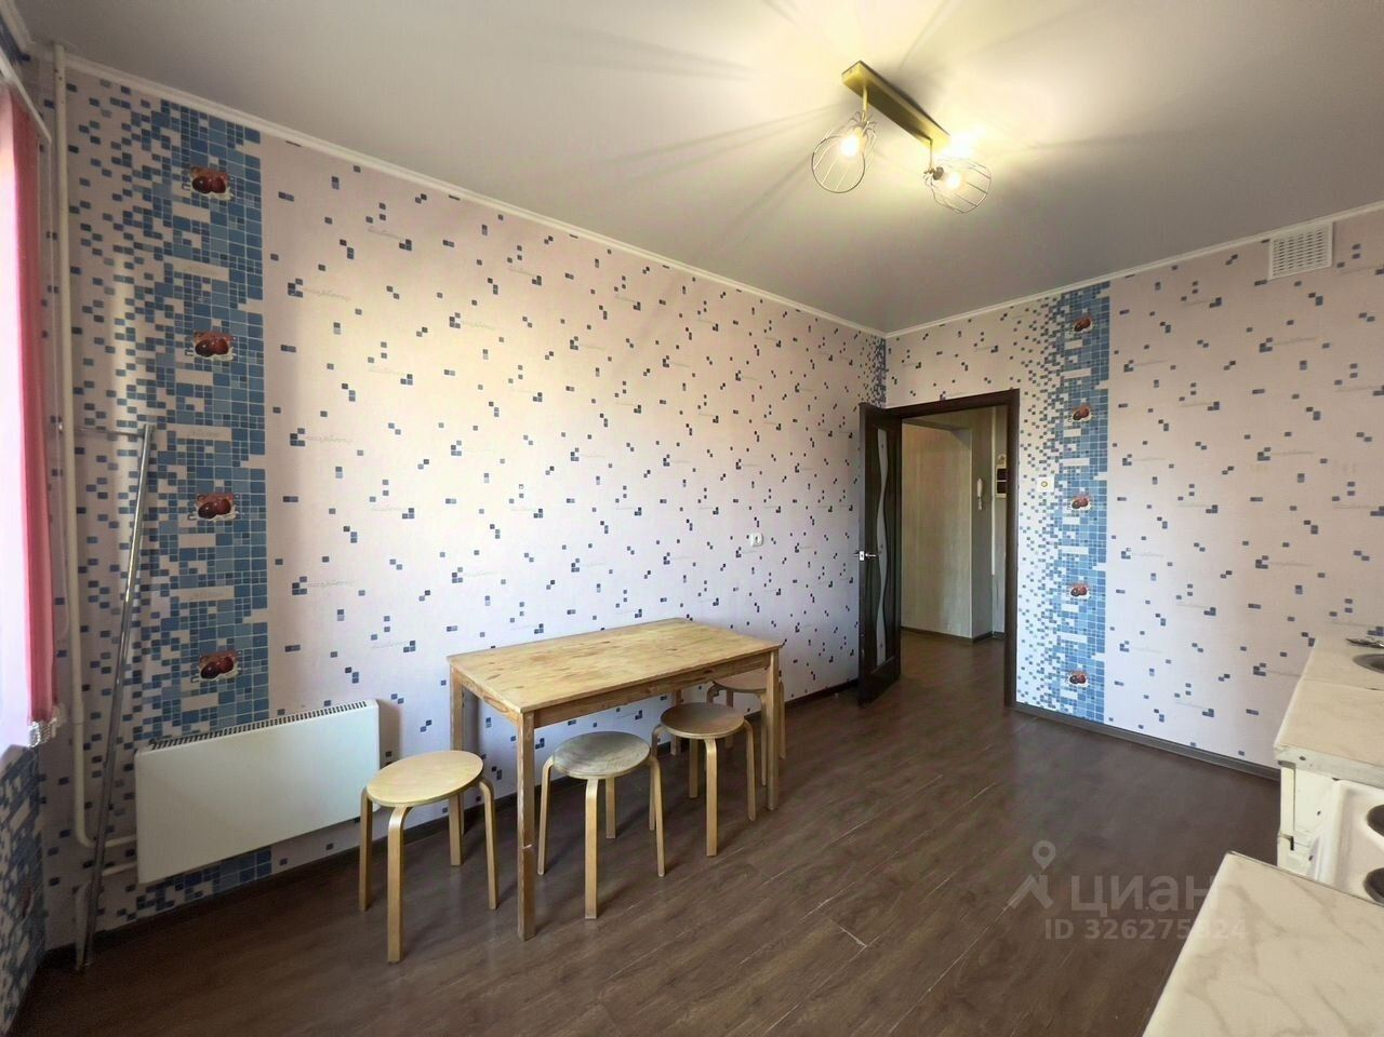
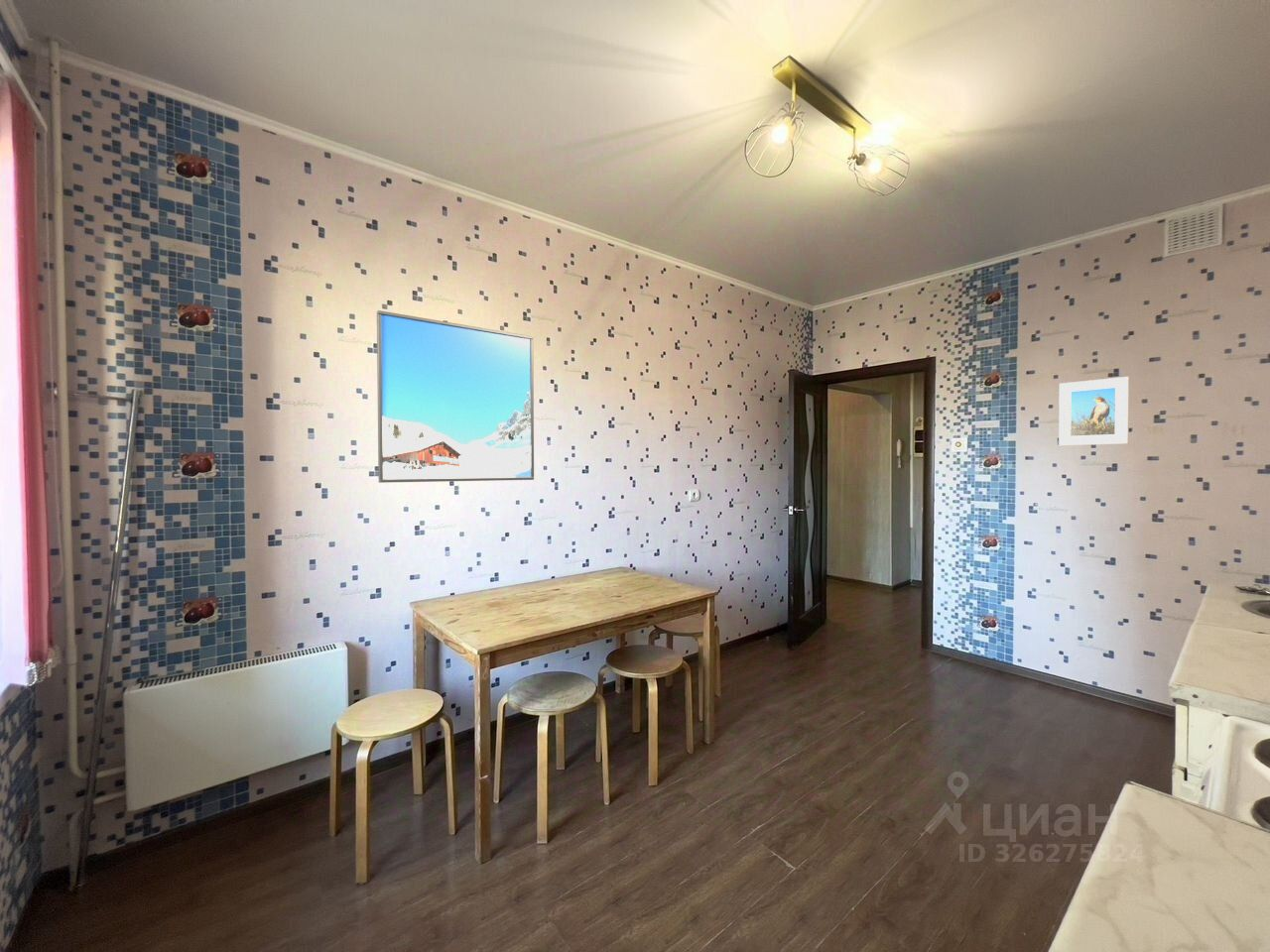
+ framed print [376,309,535,484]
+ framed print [1058,376,1130,446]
